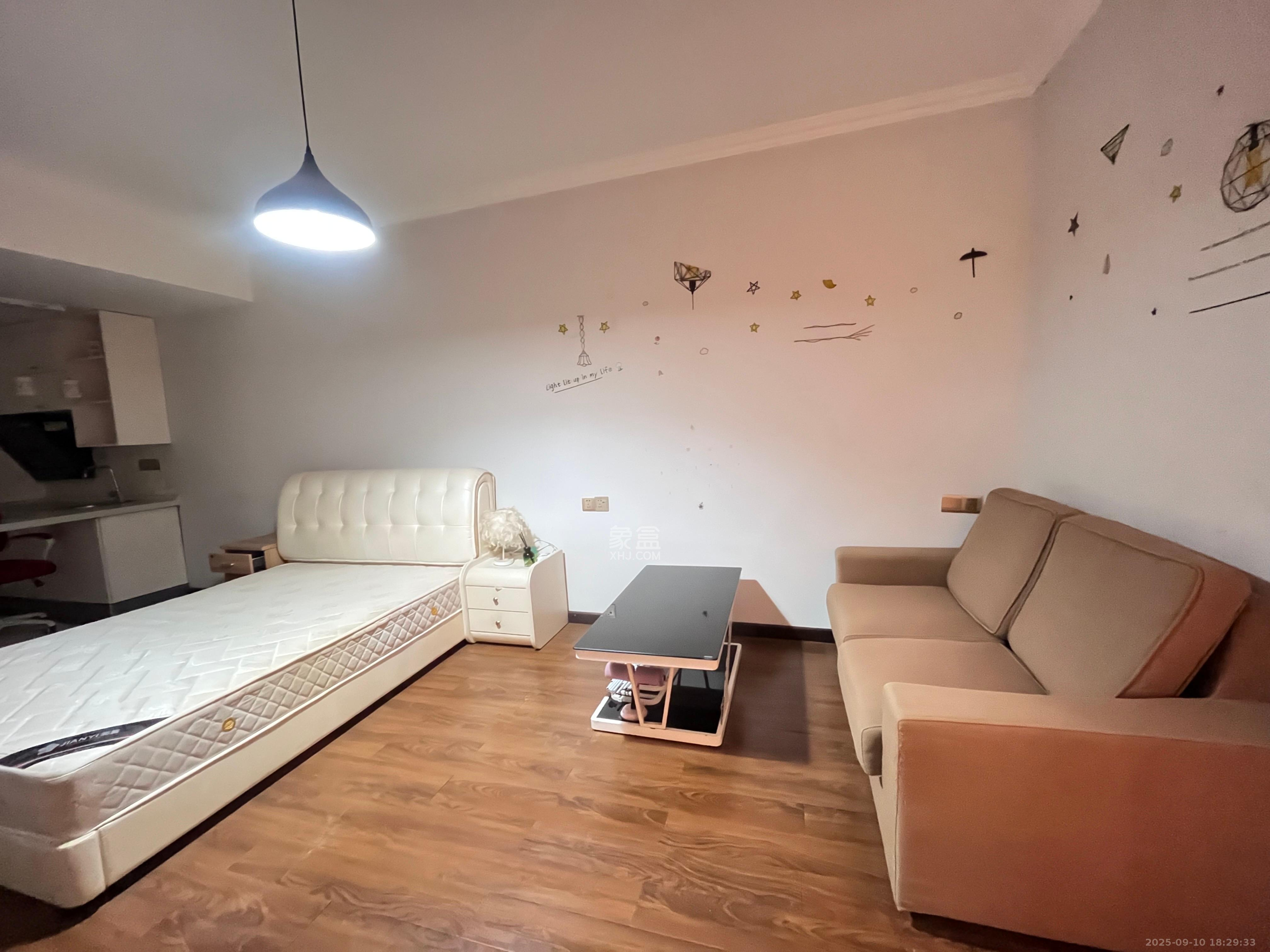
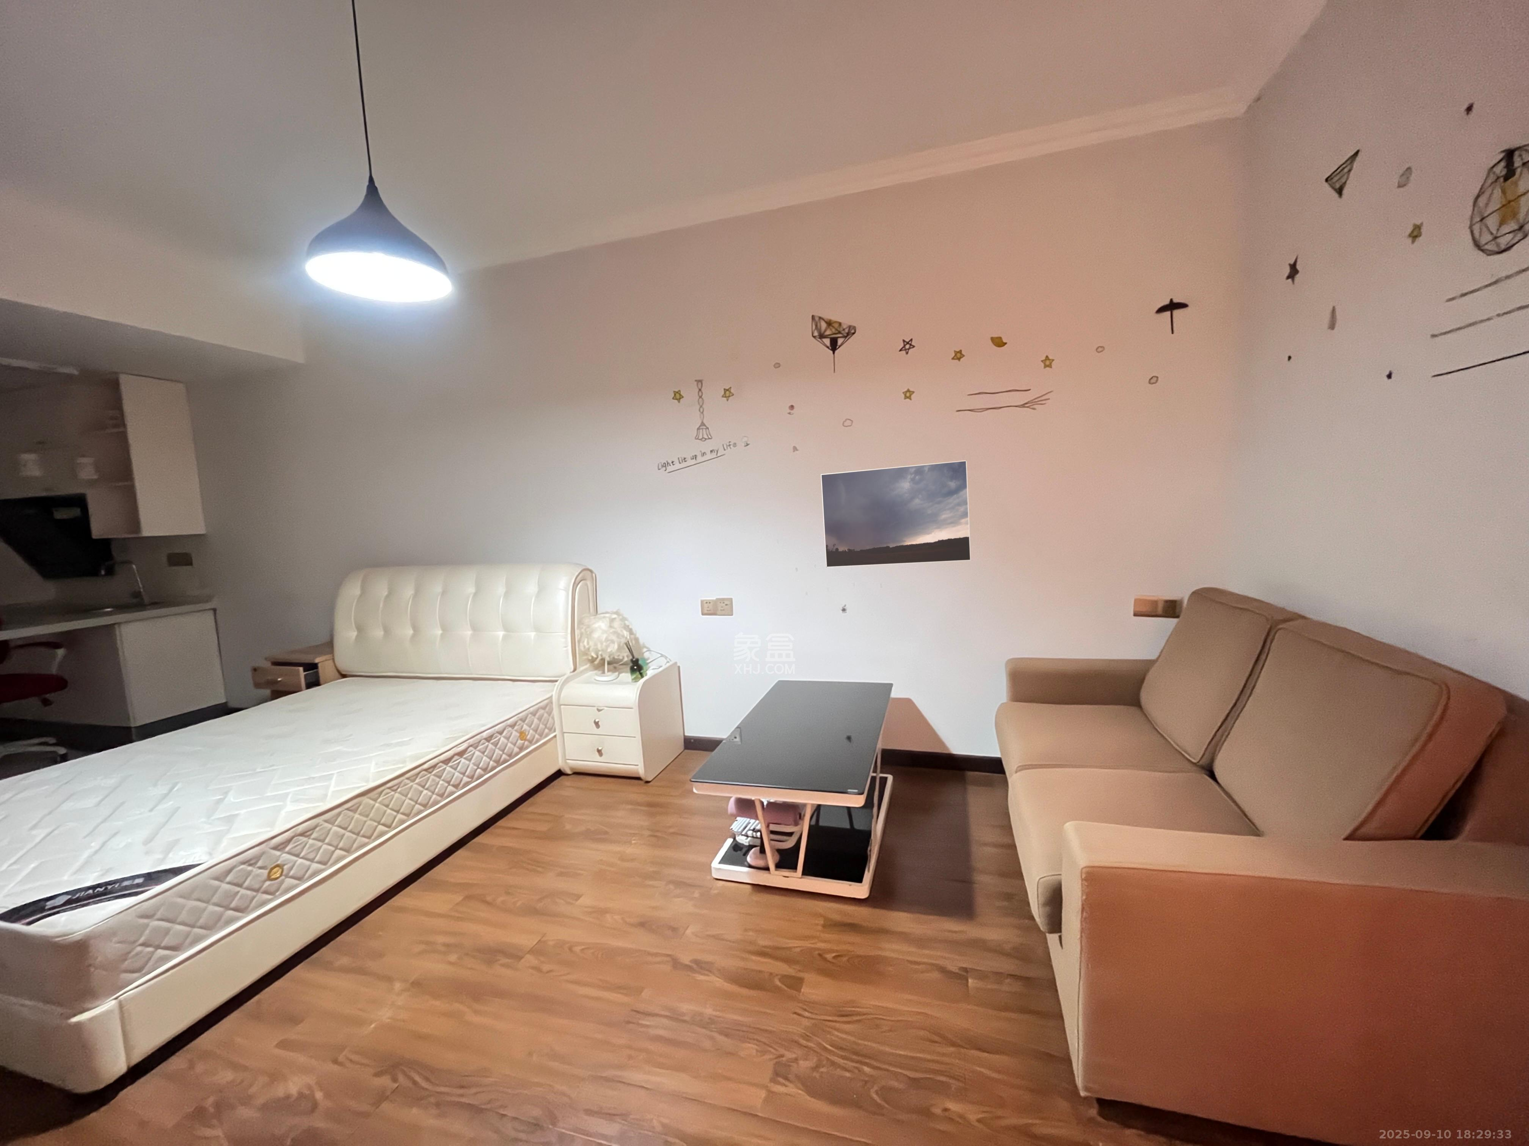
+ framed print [820,460,972,568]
